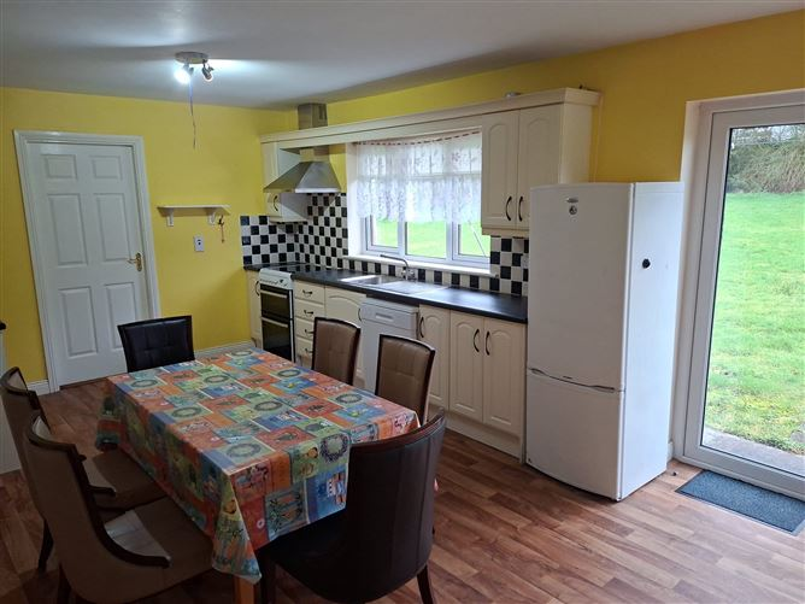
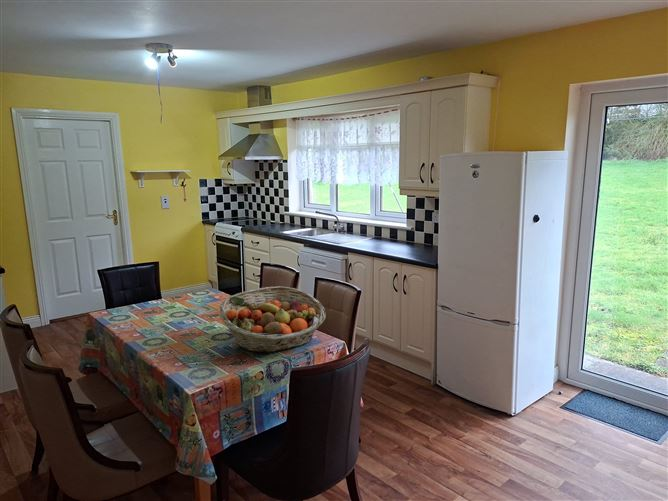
+ fruit basket [219,286,327,354]
